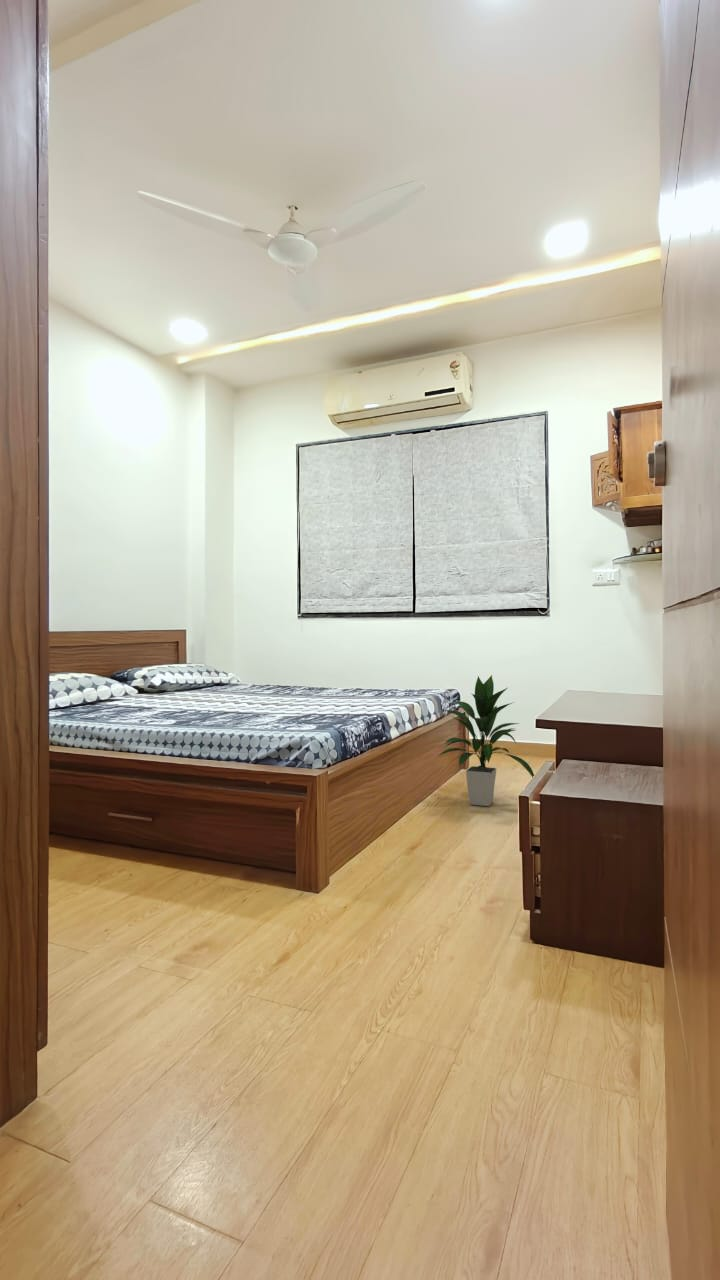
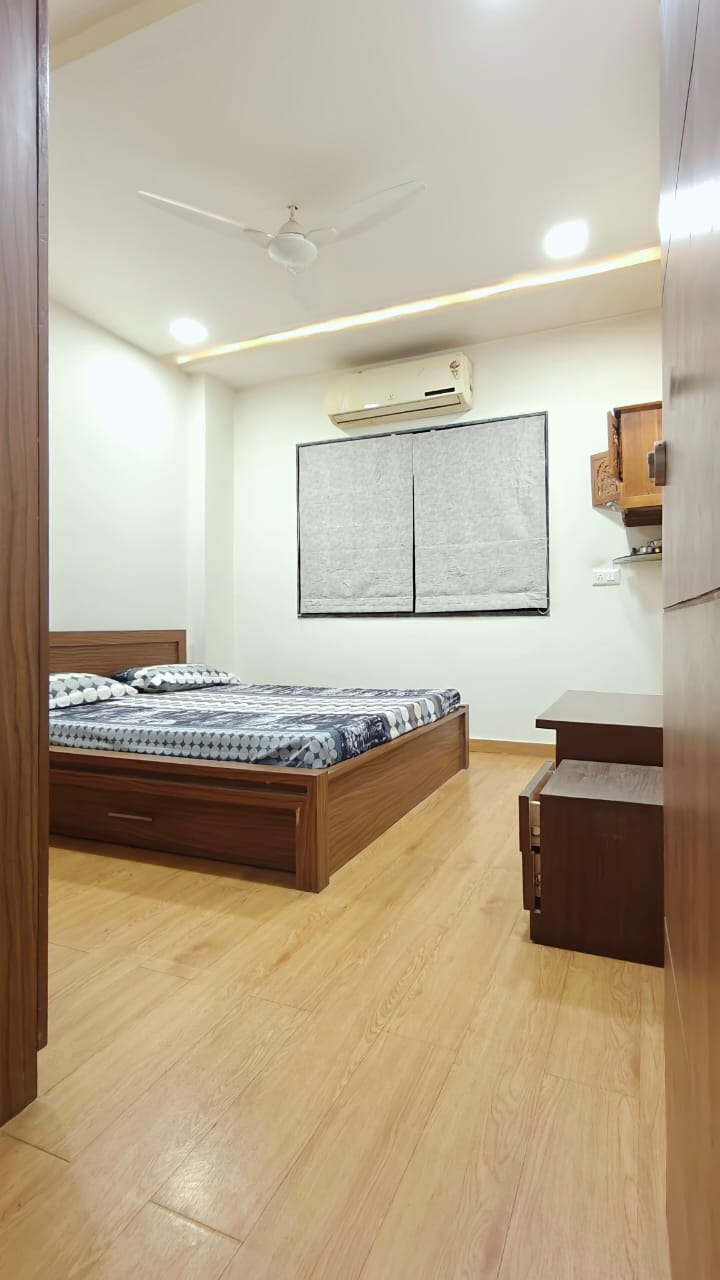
- indoor plant [436,674,535,807]
